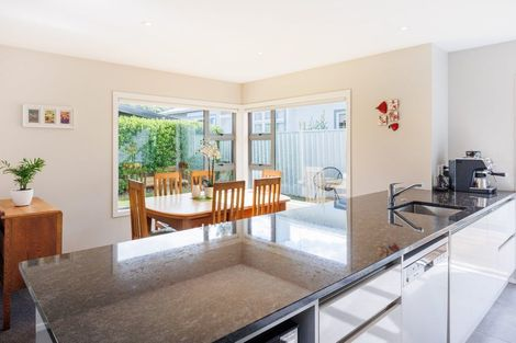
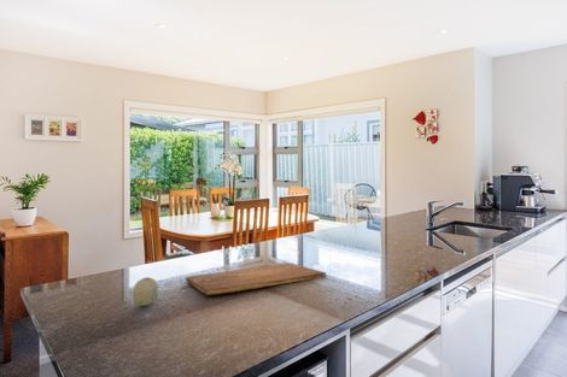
+ fruit [131,276,159,307]
+ cutting board [185,261,327,296]
